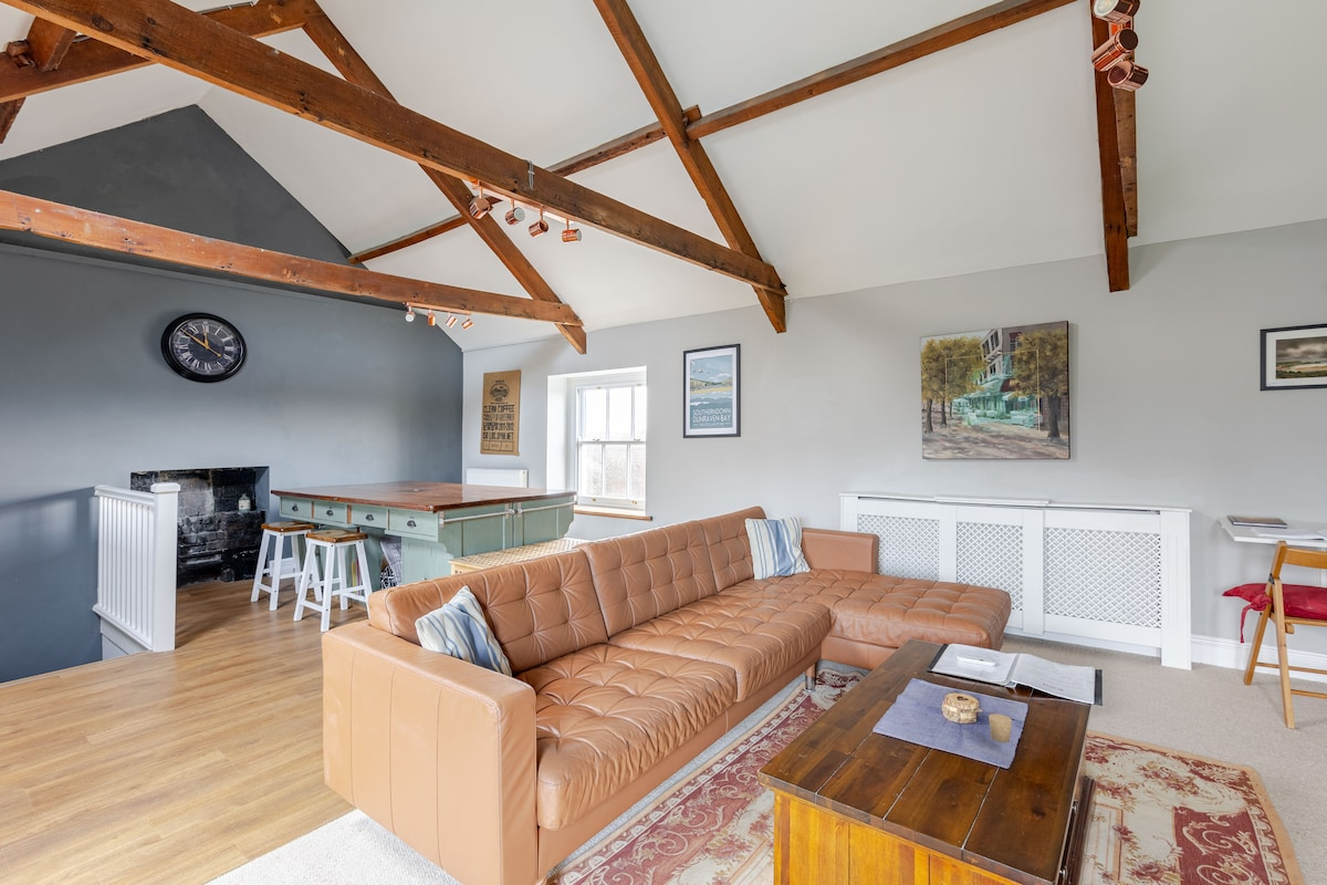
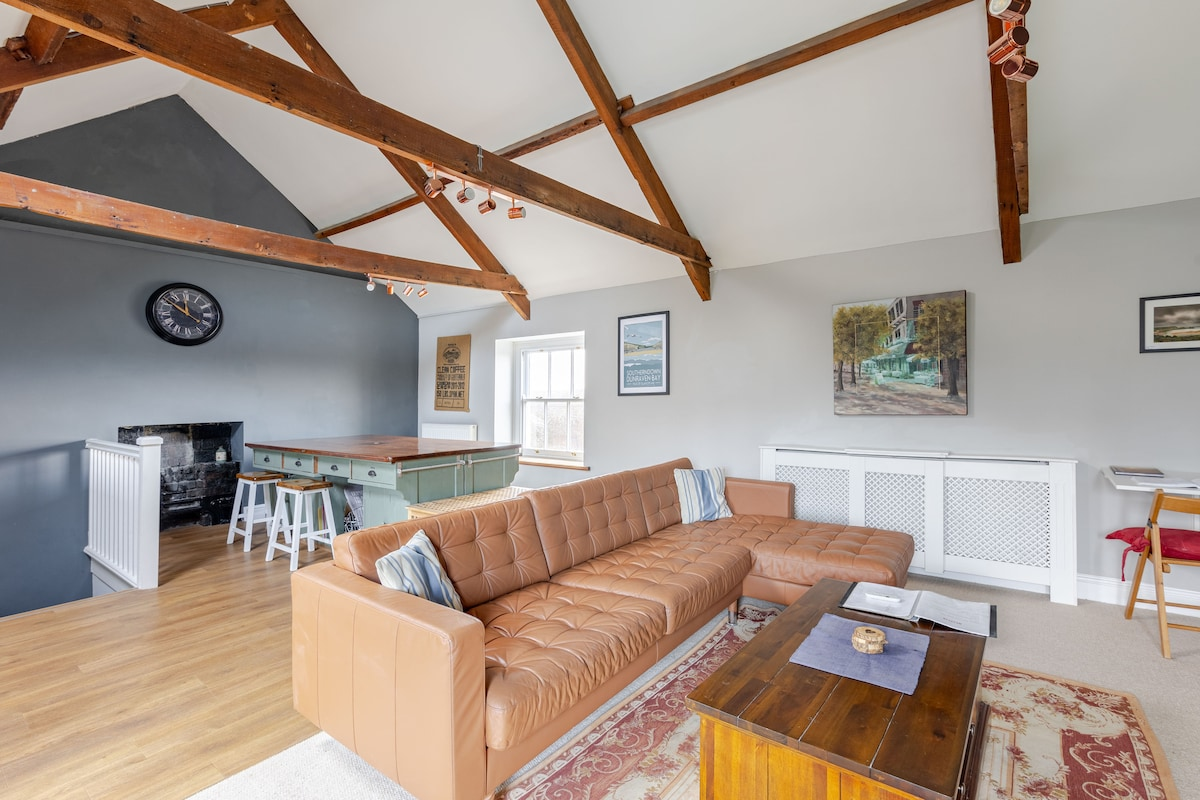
- candle [988,712,1013,743]
